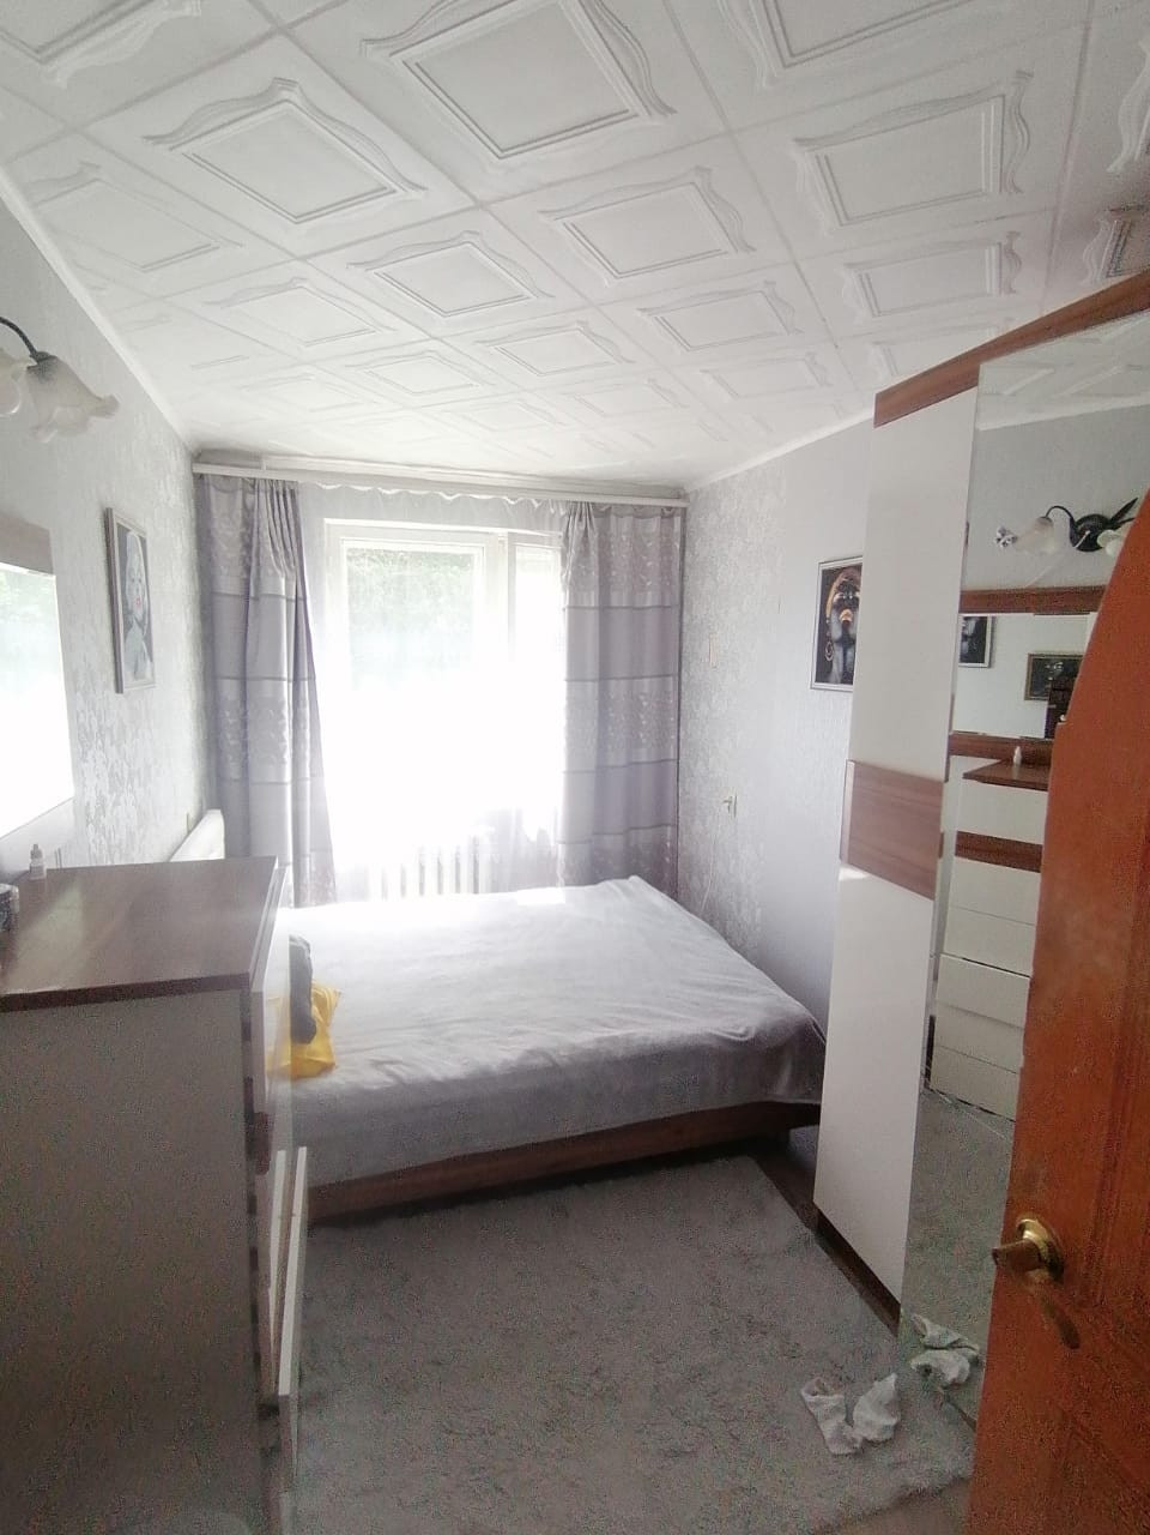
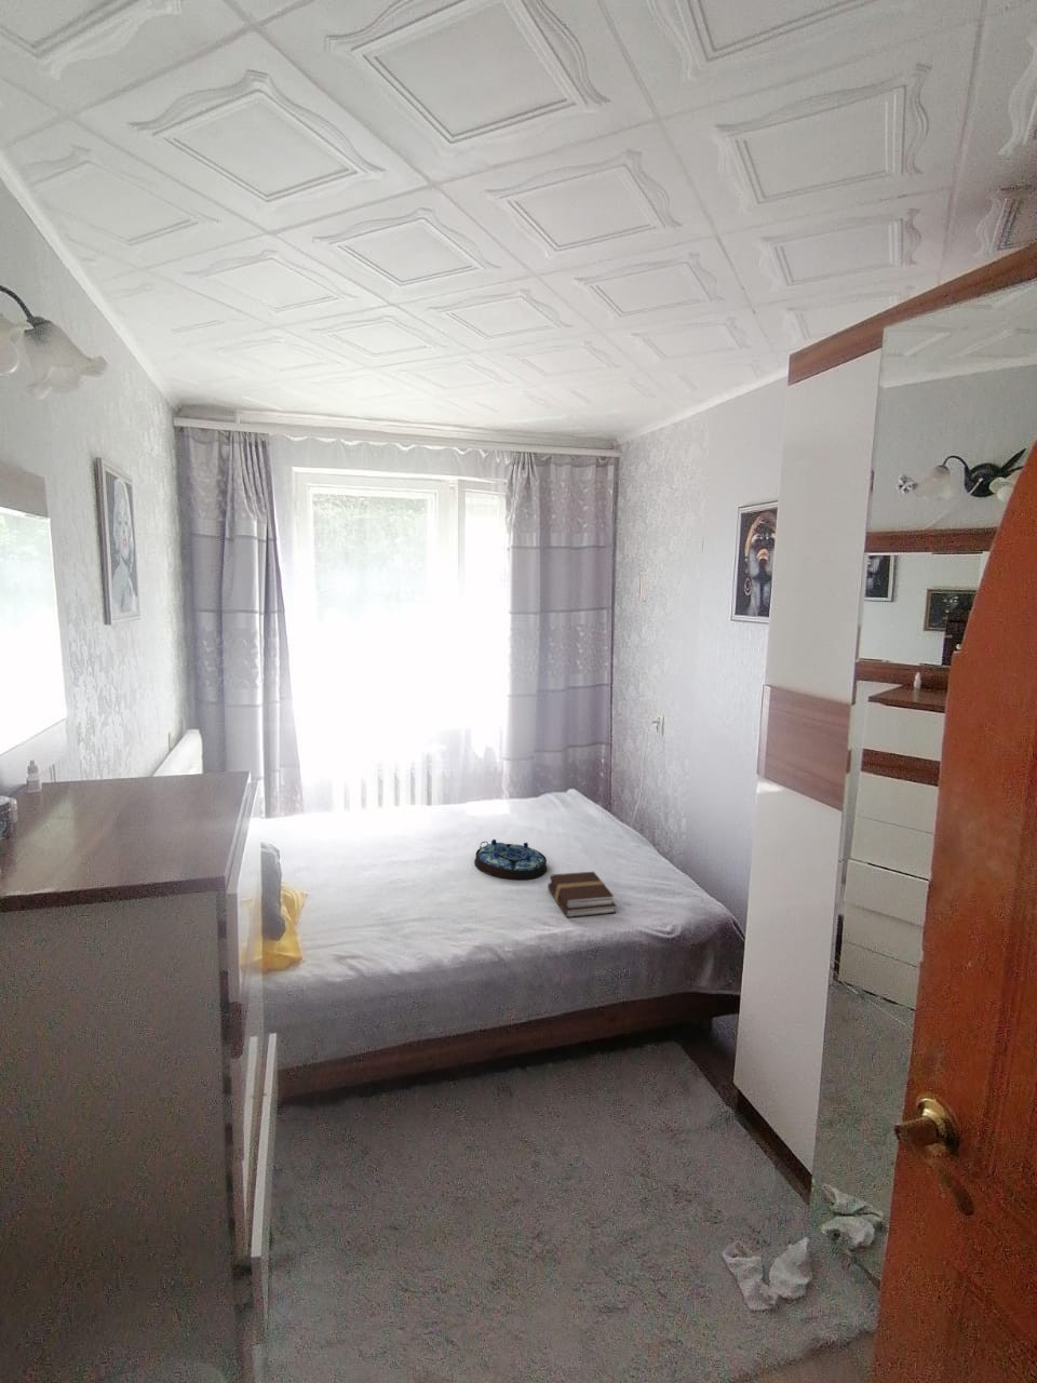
+ book [547,871,617,918]
+ serving tray [473,839,548,881]
